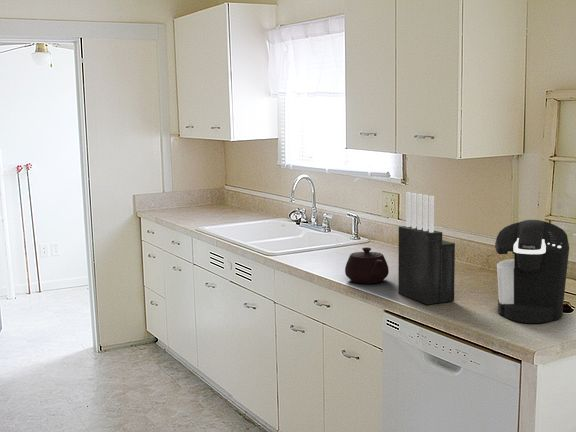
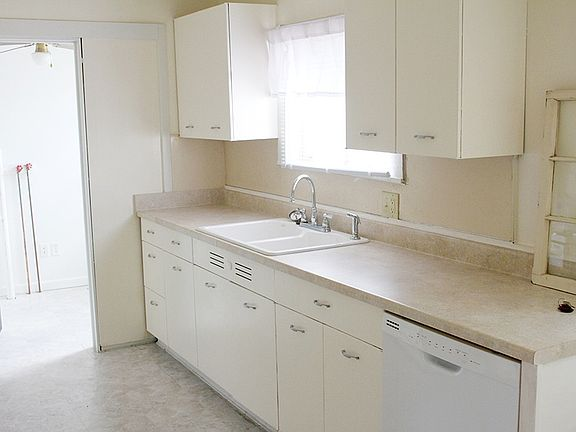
- knife block [397,191,456,306]
- teapot [344,246,390,285]
- coffee maker [494,219,570,324]
